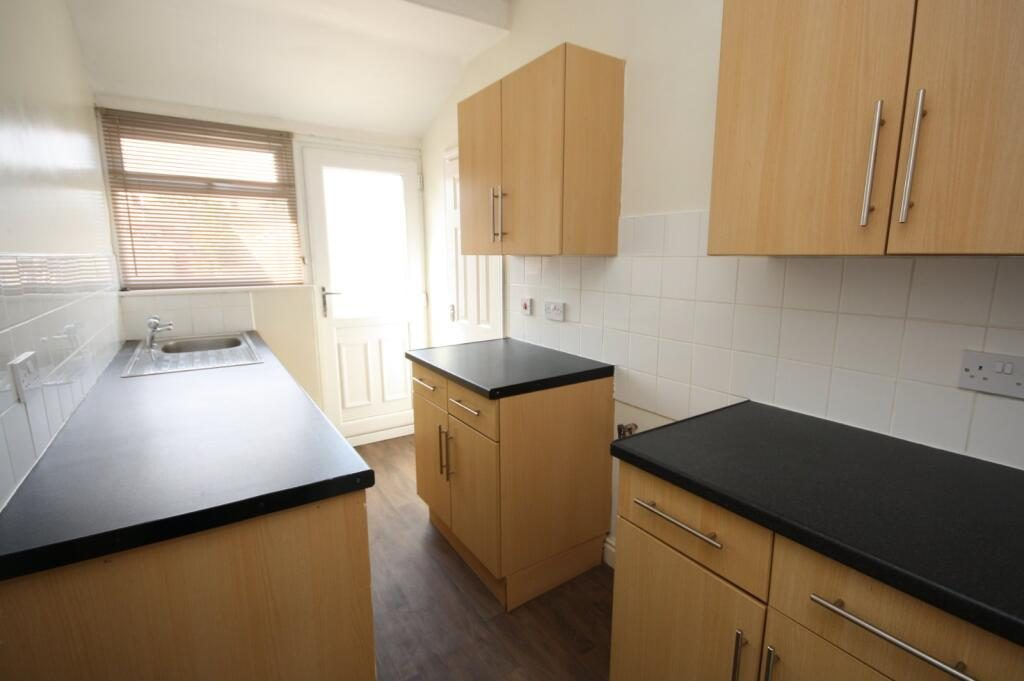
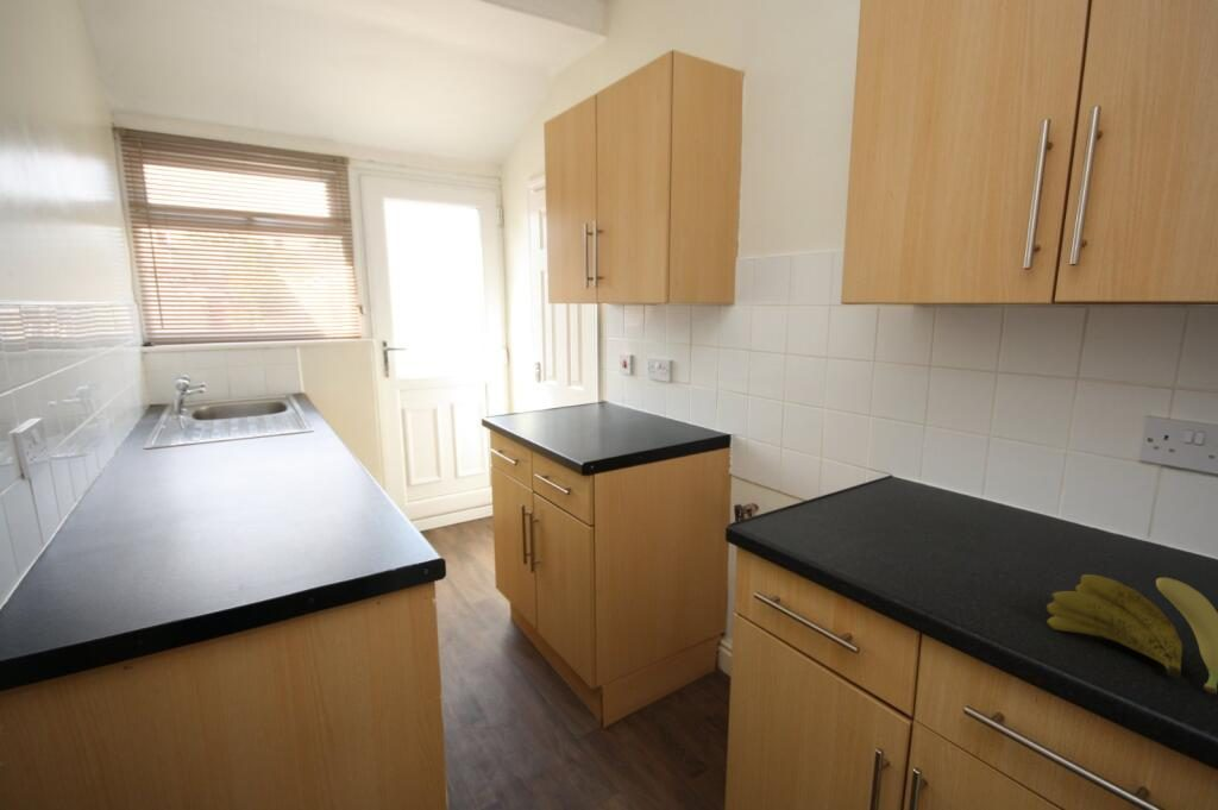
+ banana [1044,573,1218,695]
